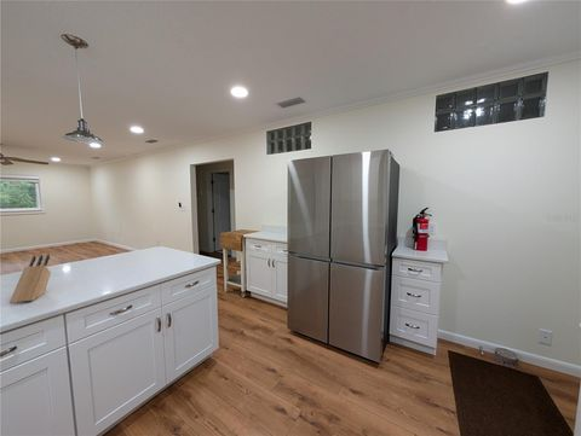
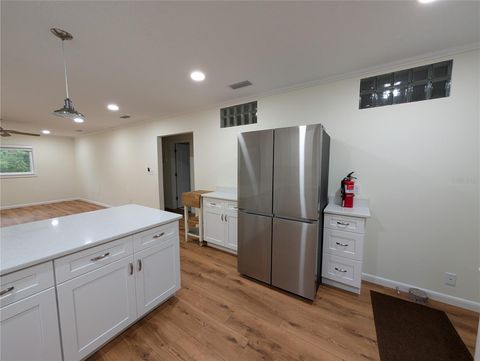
- knife block [8,254,52,304]
